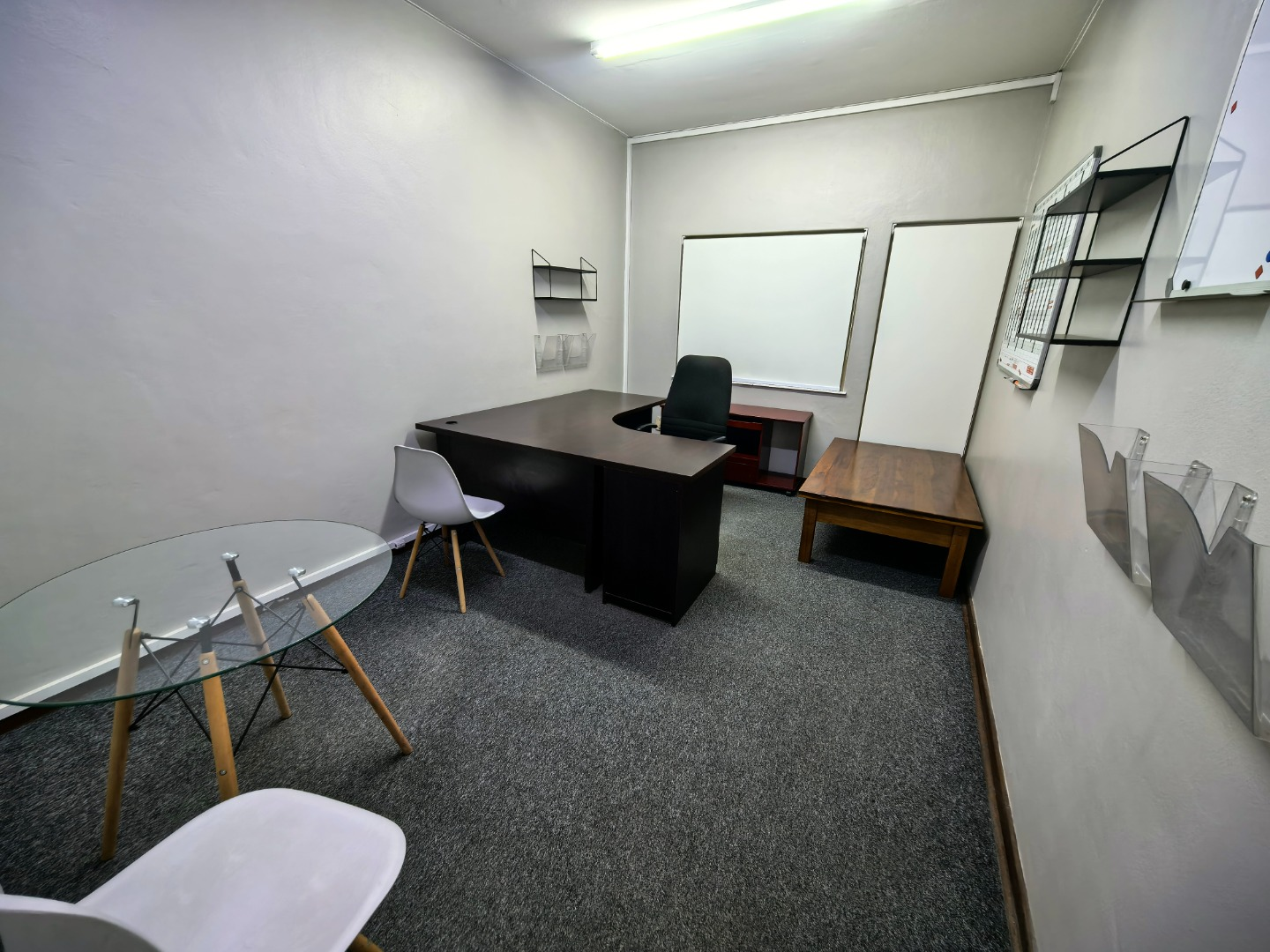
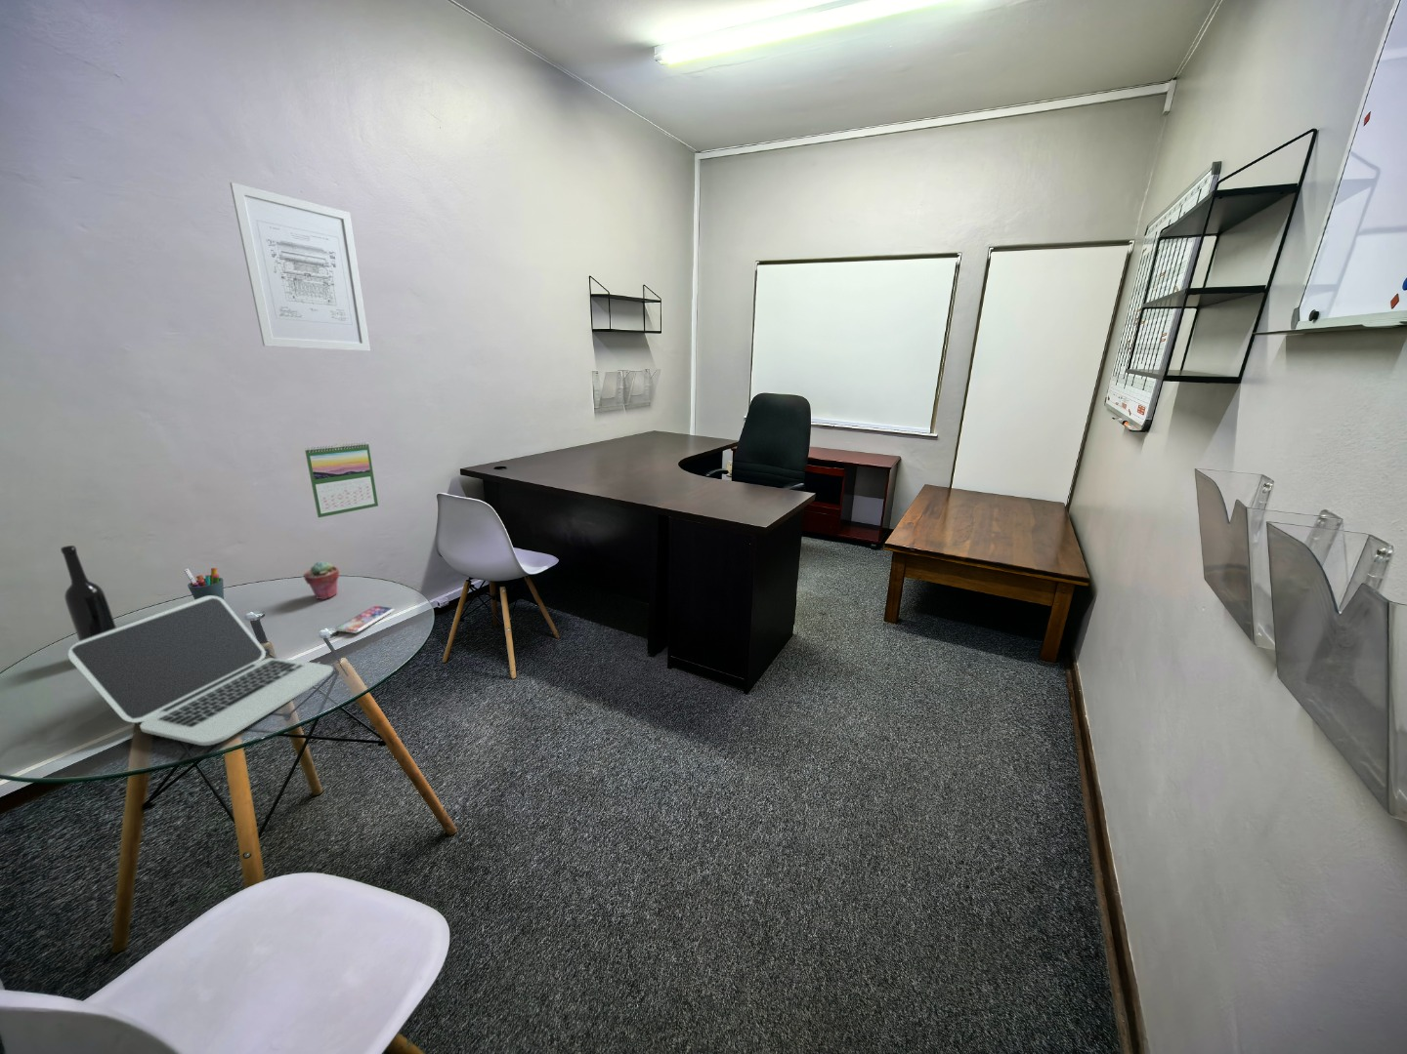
+ laptop [66,597,335,746]
+ calendar [304,441,379,518]
+ smartphone [336,606,394,634]
+ potted succulent [302,560,340,600]
+ wall art [228,182,371,352]
+ bottle [60,545,117,642]
+ pen holder [183,567,225,601]
